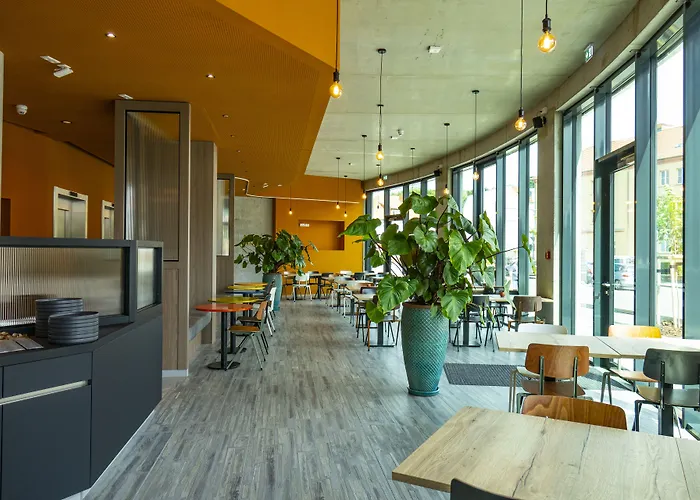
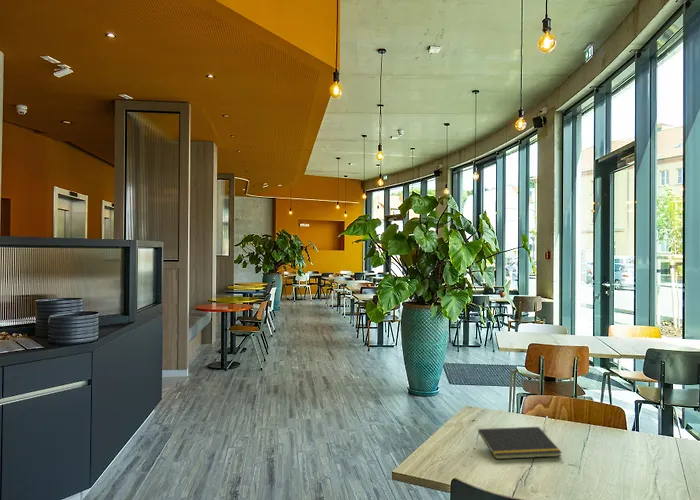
+ notepad [476,426,563,460]
